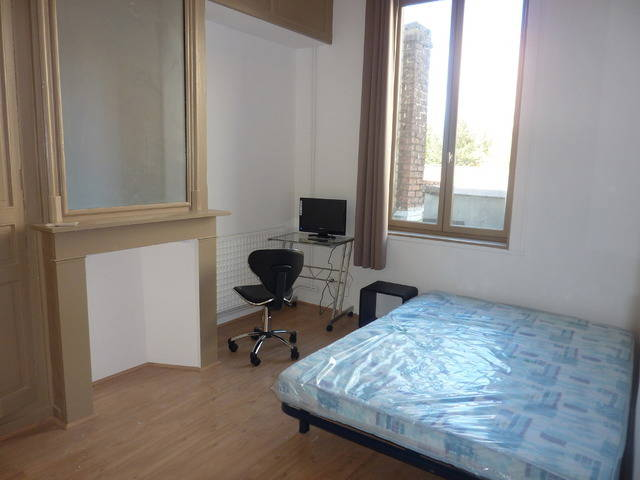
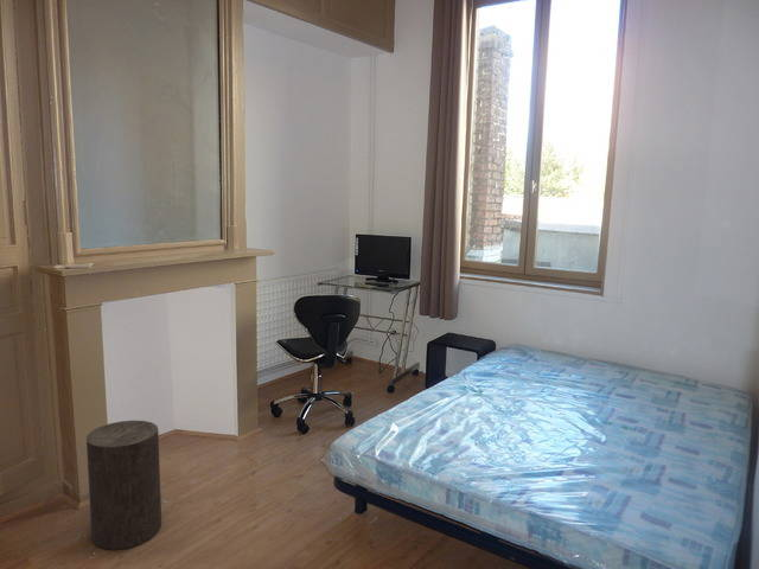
+ stool [85,420,162,550]
